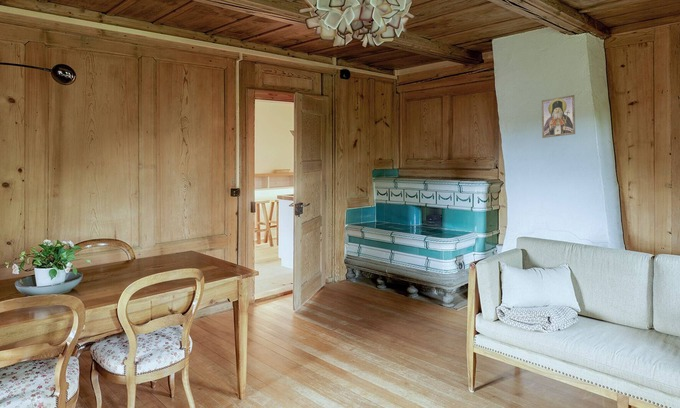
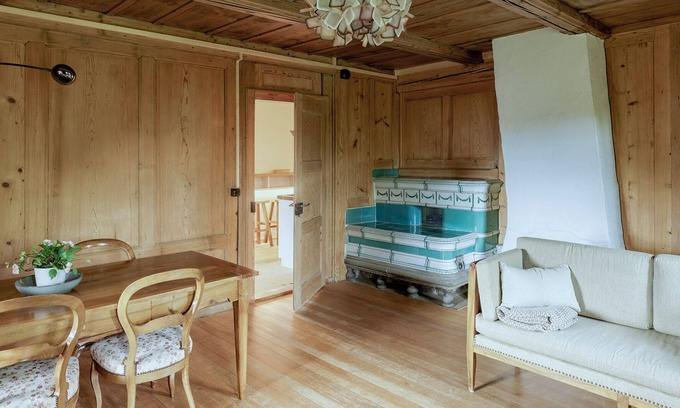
- religious icon [541,94,576,139]
